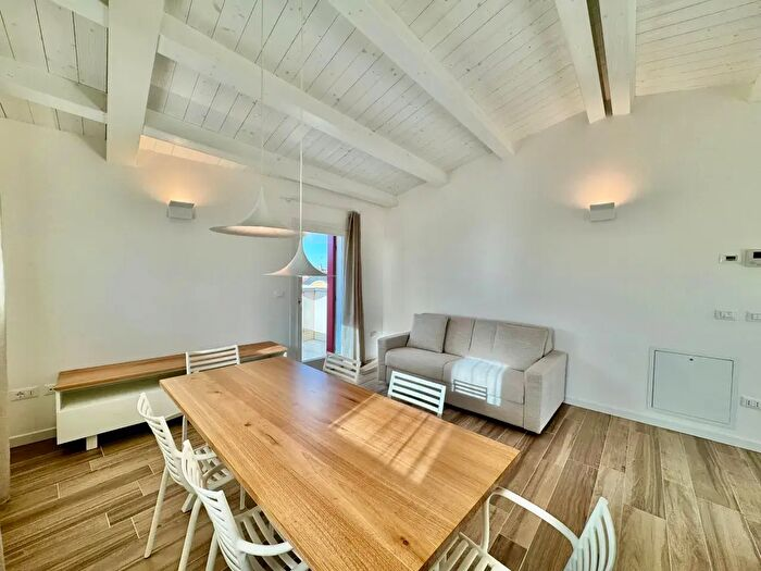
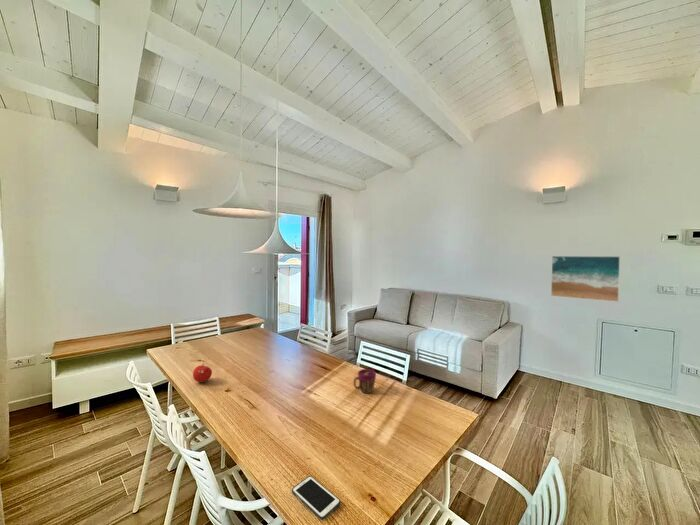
+ cell phone [291,475,341,521]
+ fruit [192,363,213,383]
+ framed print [550,255,621,303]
+ cup [353,368,377,394]
